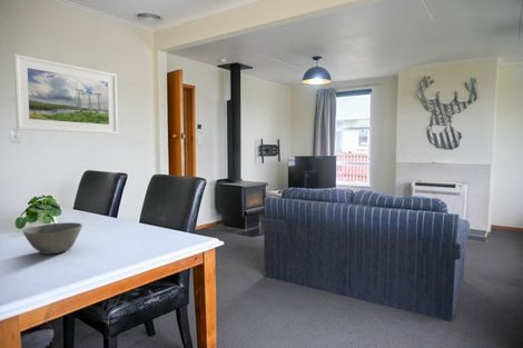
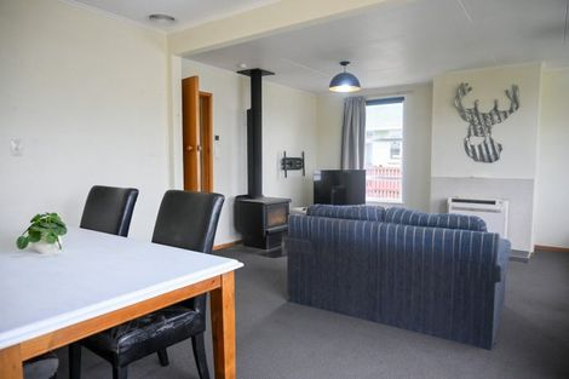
- bowl [22,221,83,255]
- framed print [12,53,119,136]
